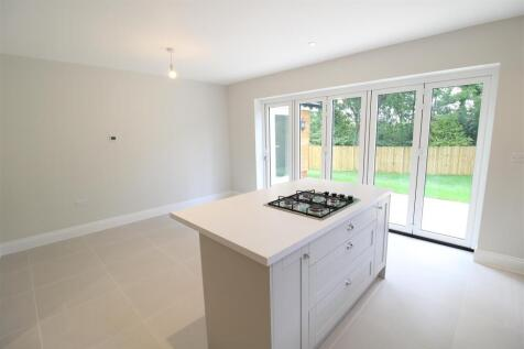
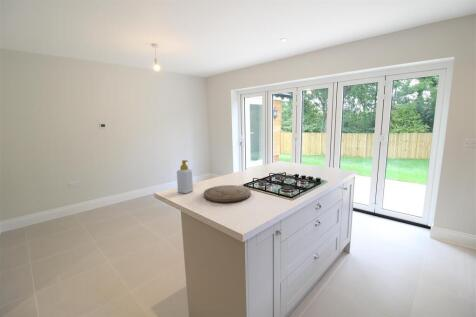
+ cutting board [203,184,252,204]
+ soap bottle [176,159,194,194]
